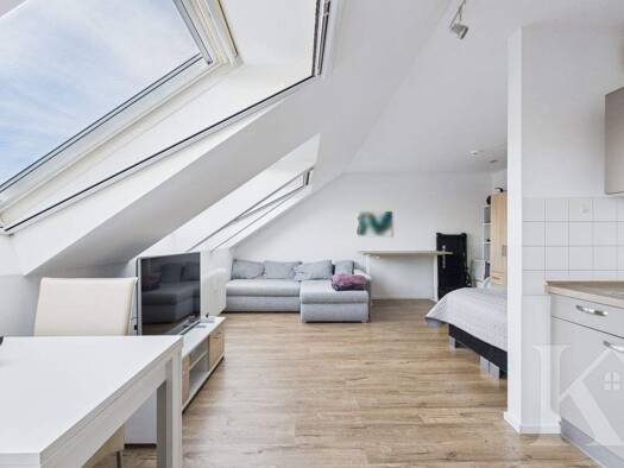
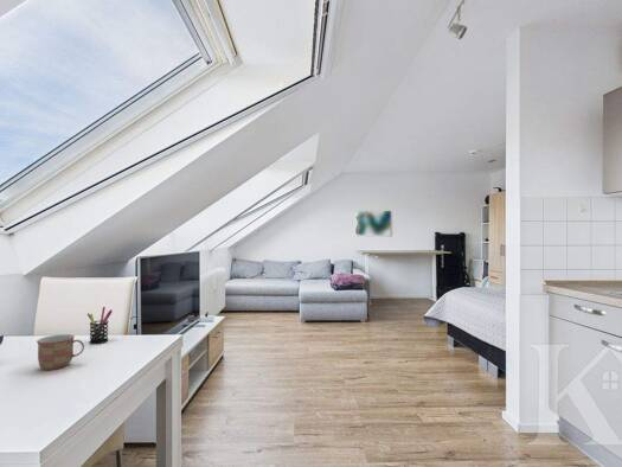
+ mug [36,333,85,371]
+ pen holder [86,306,114,345]
